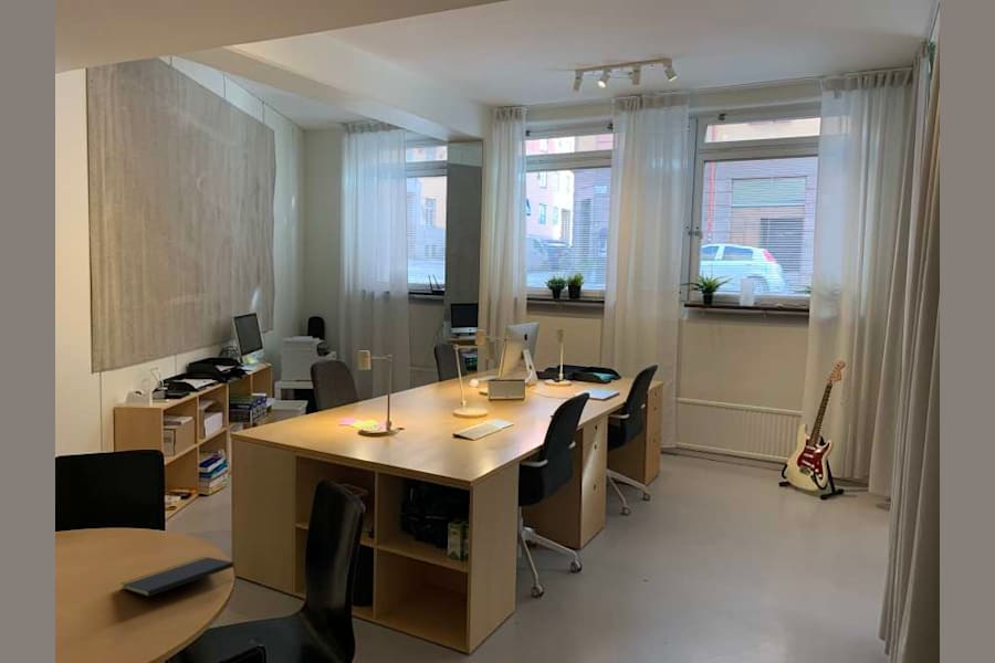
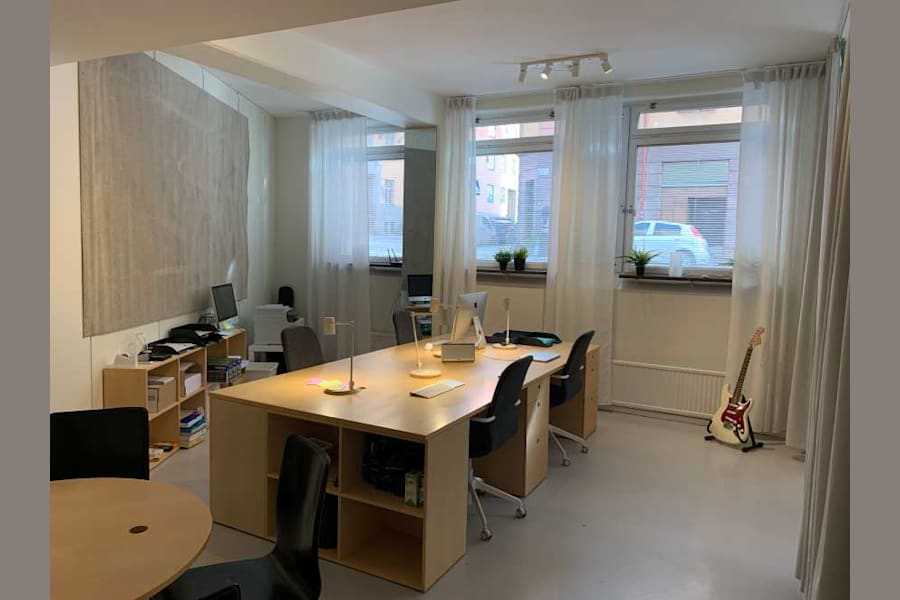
- notepad [119,556,237,598]
